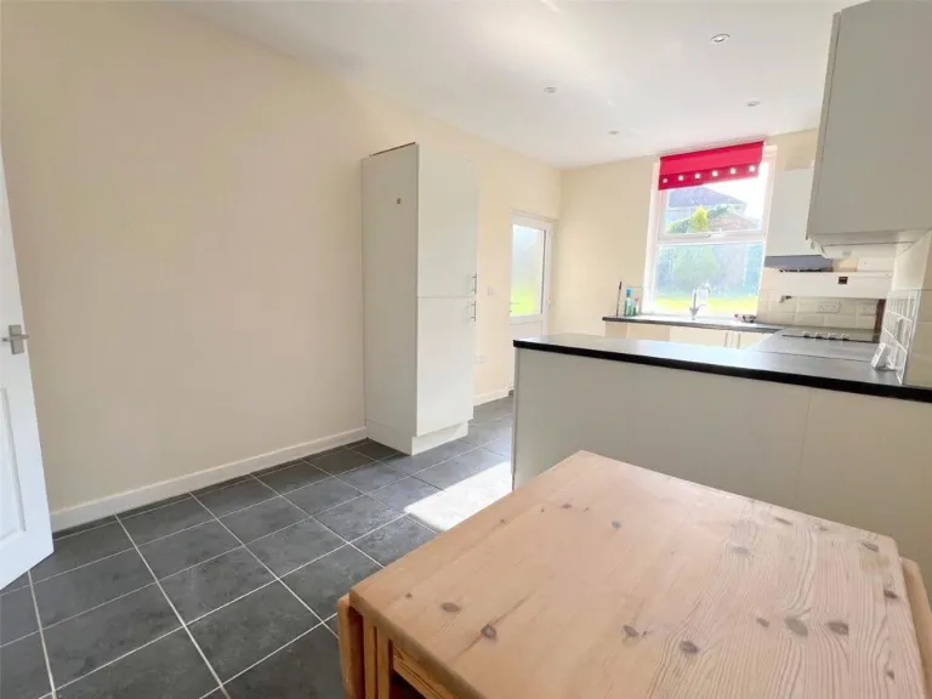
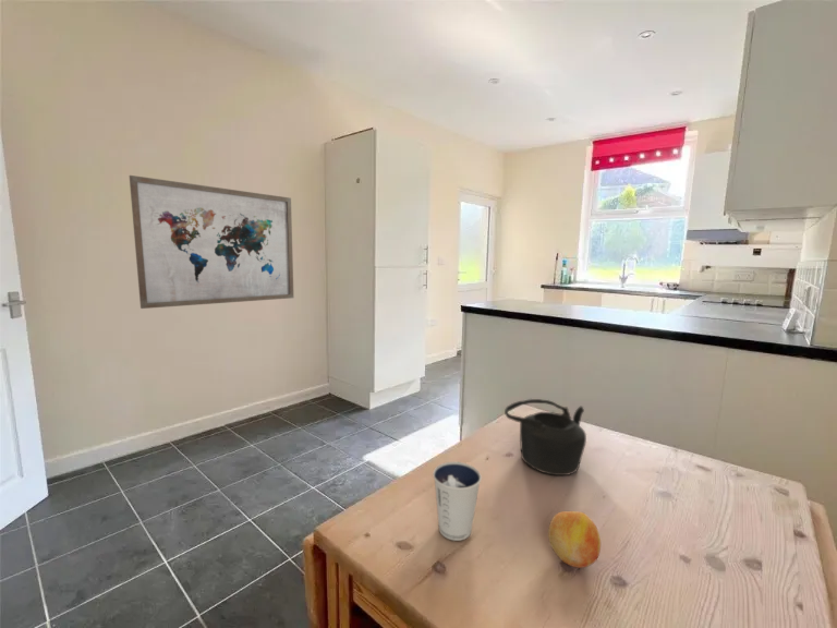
+ wall art [129,174,295,310]
+ dixie cup [432,461,483,542]
+ fruit [547,510,602,569]
+ teapot [504,398,587,476]
